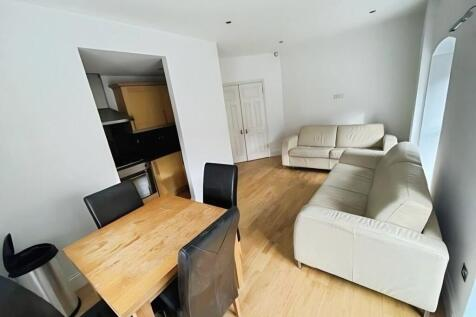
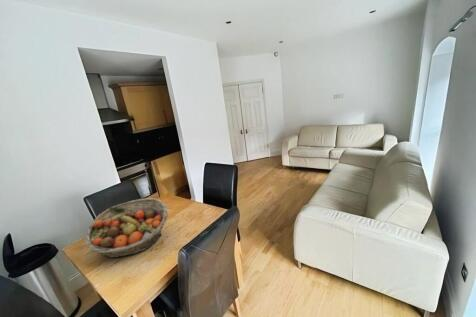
+ fruit basket [84,197,169,259]
